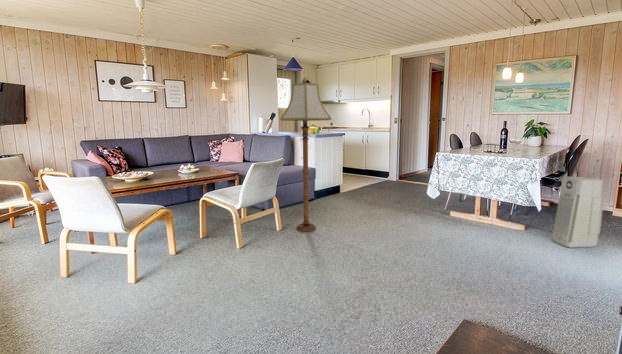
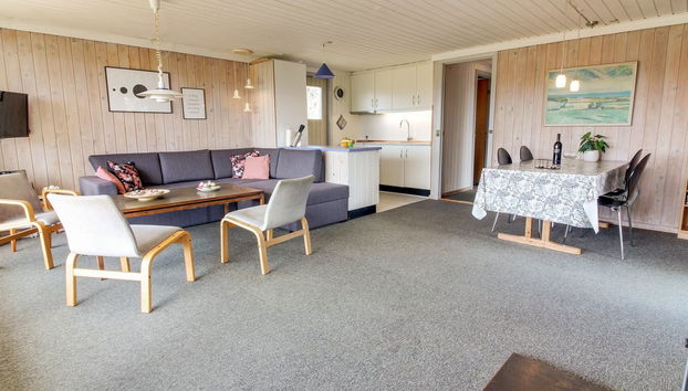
- air purifier [551,176,605,248]
- floor lamp [280,79,332,232]
